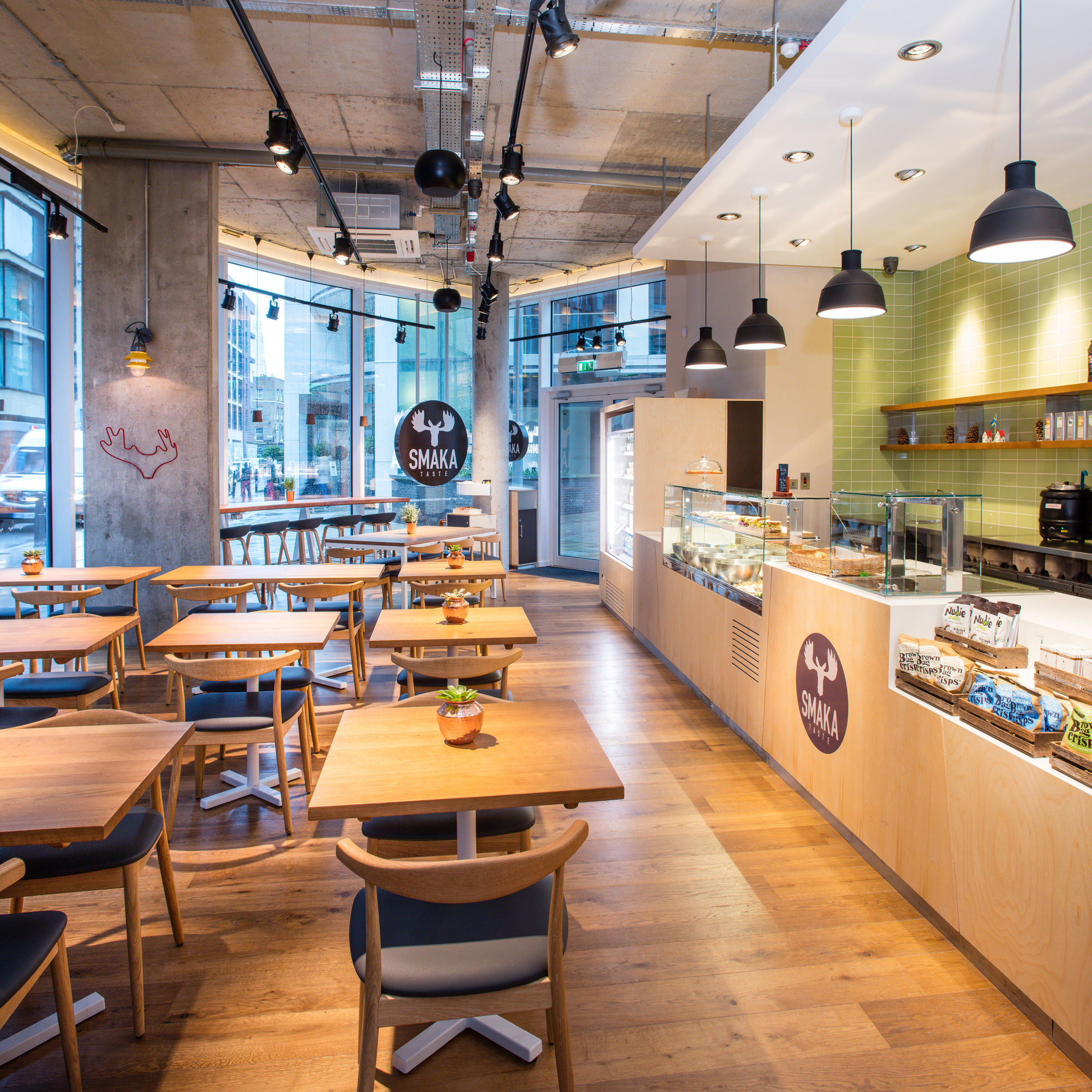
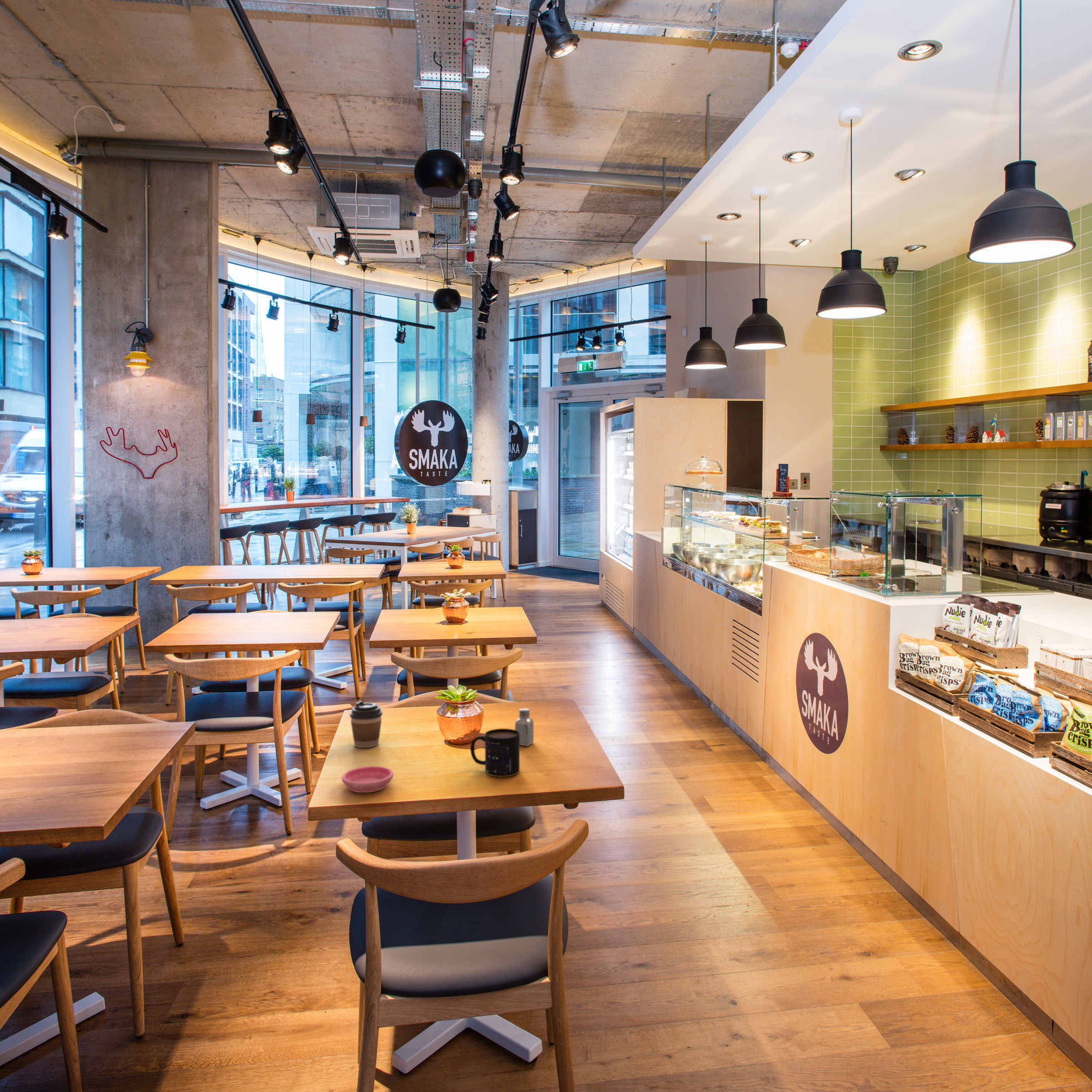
+ saucer [341,766,394,793]
+ saltshaker [515,708,534,747]
+ mug [470,728,520,778]
+ coffee cup [349,700,383,748]
